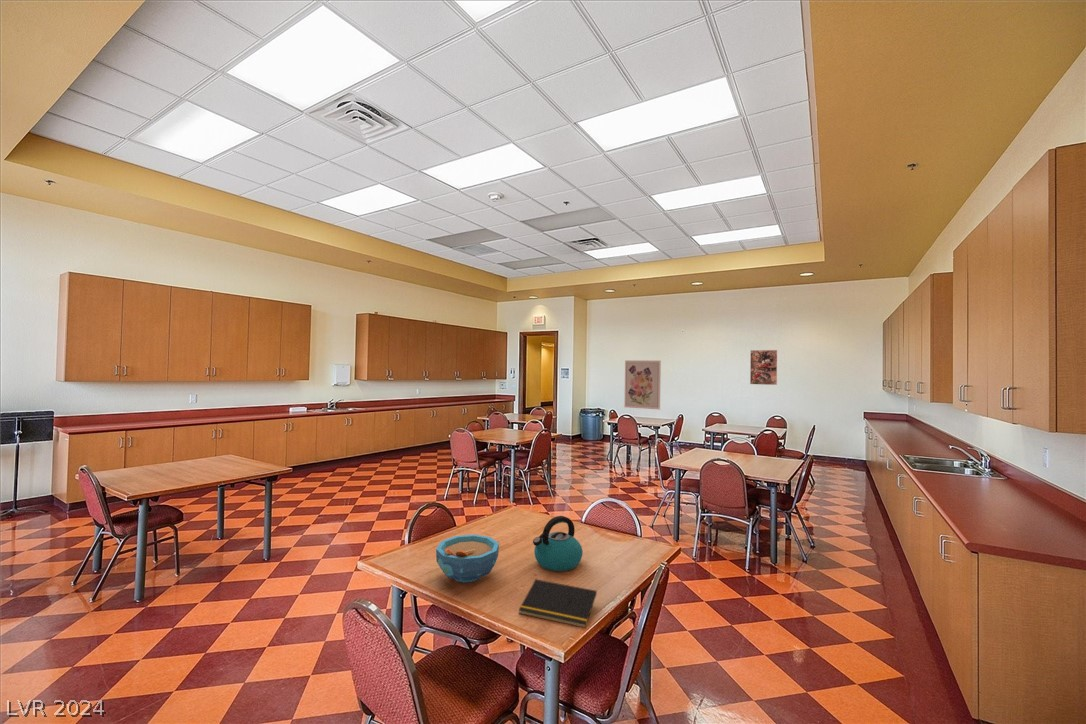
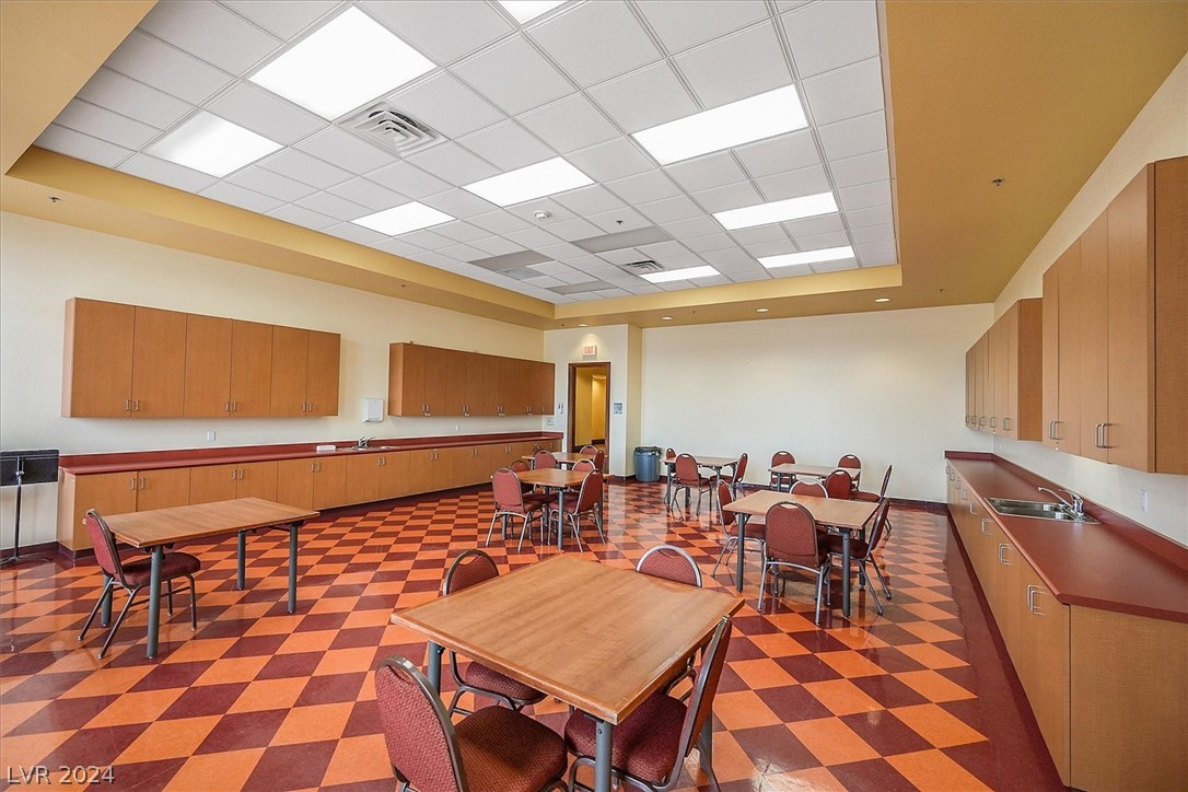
- notepad [518,578,598,629]
- bowl [435,534,500,583]
- wall art [623,359,662,410]
- kettle [532,515,584,572]
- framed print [749,349,778,386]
